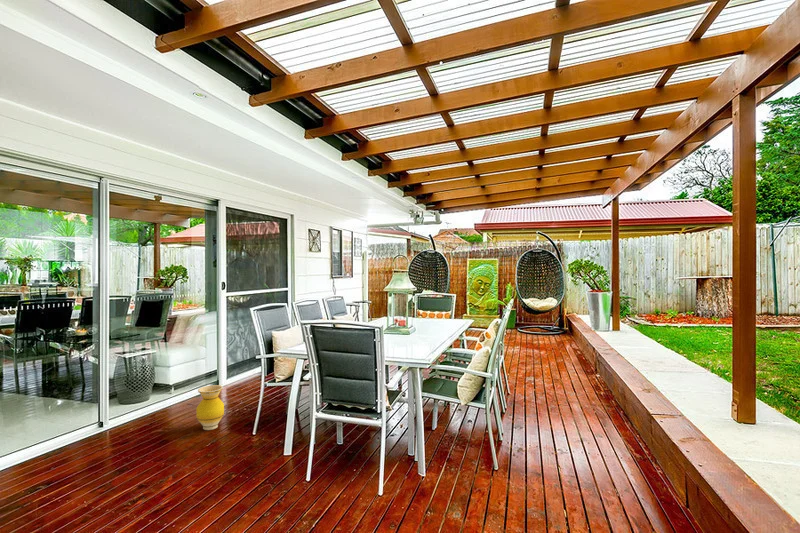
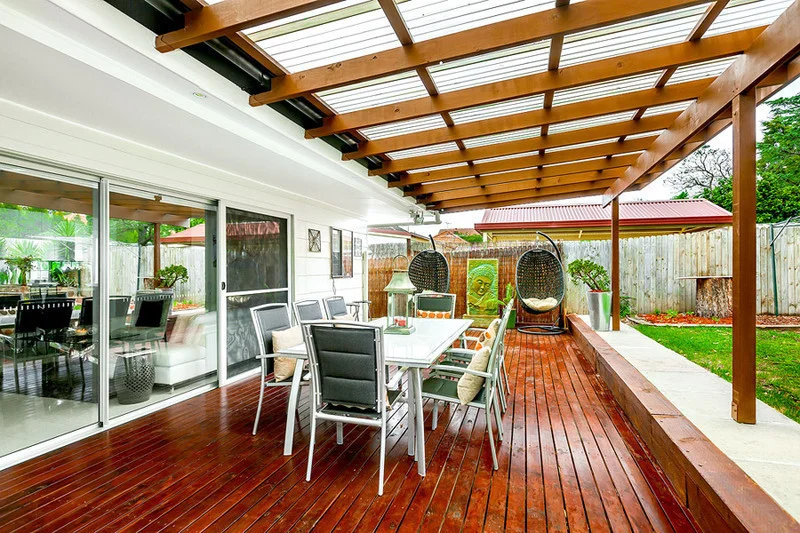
- vase [195,384,225,431]
